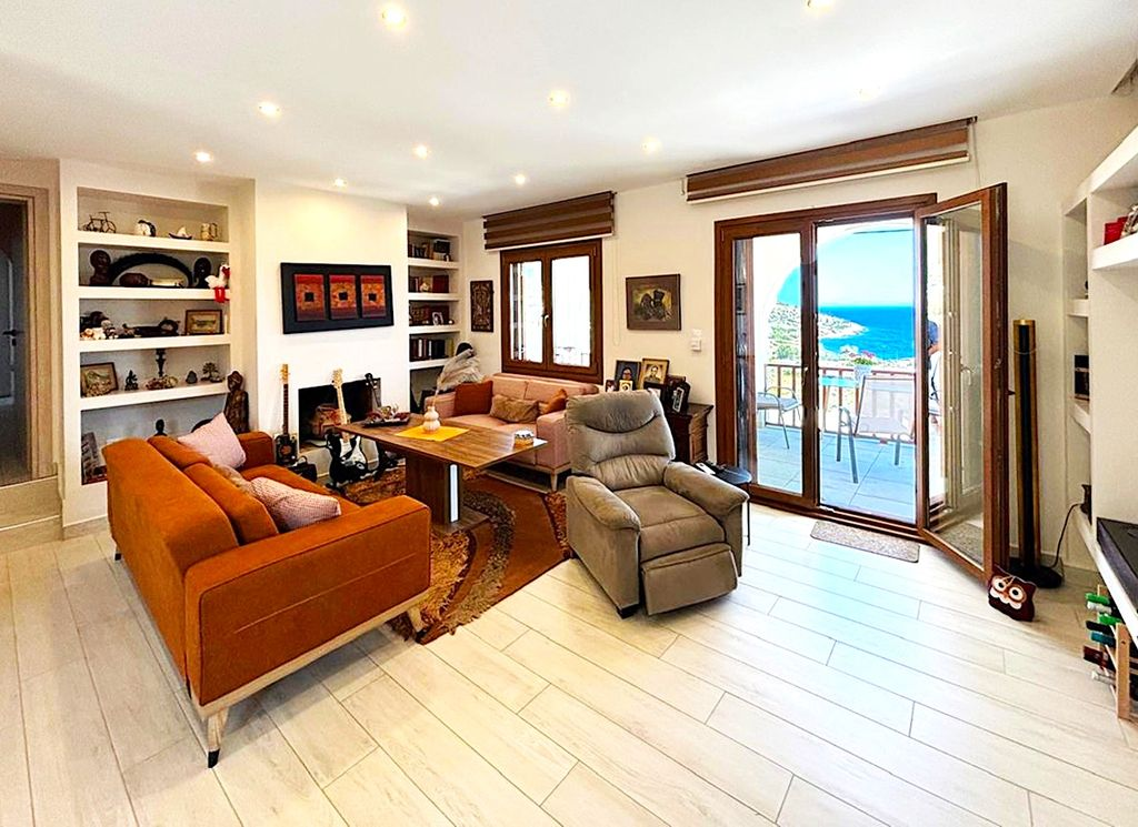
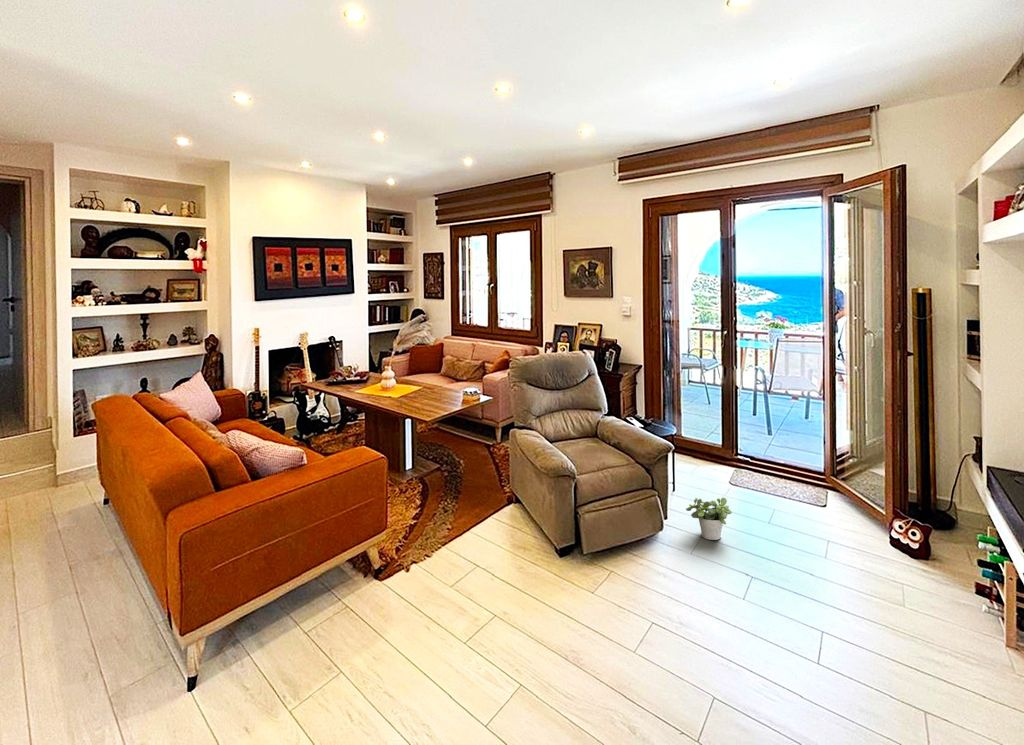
+ potted plant [685,497,733,541]
